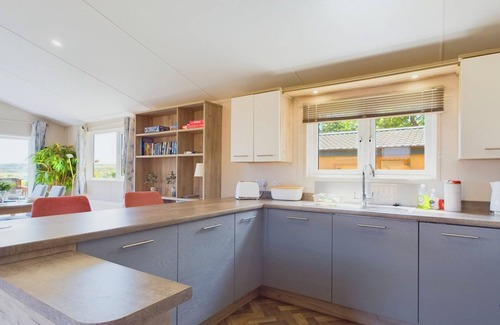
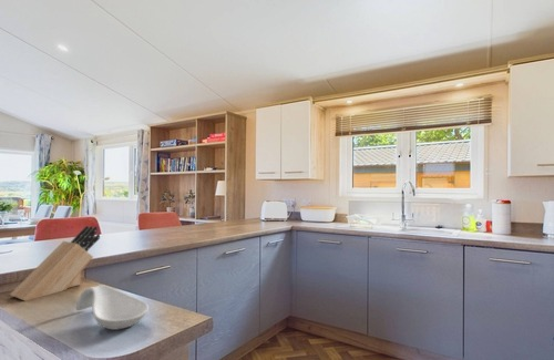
+ spoon rest [75,284,150,331]
+ knife block [9,225,101,302]
